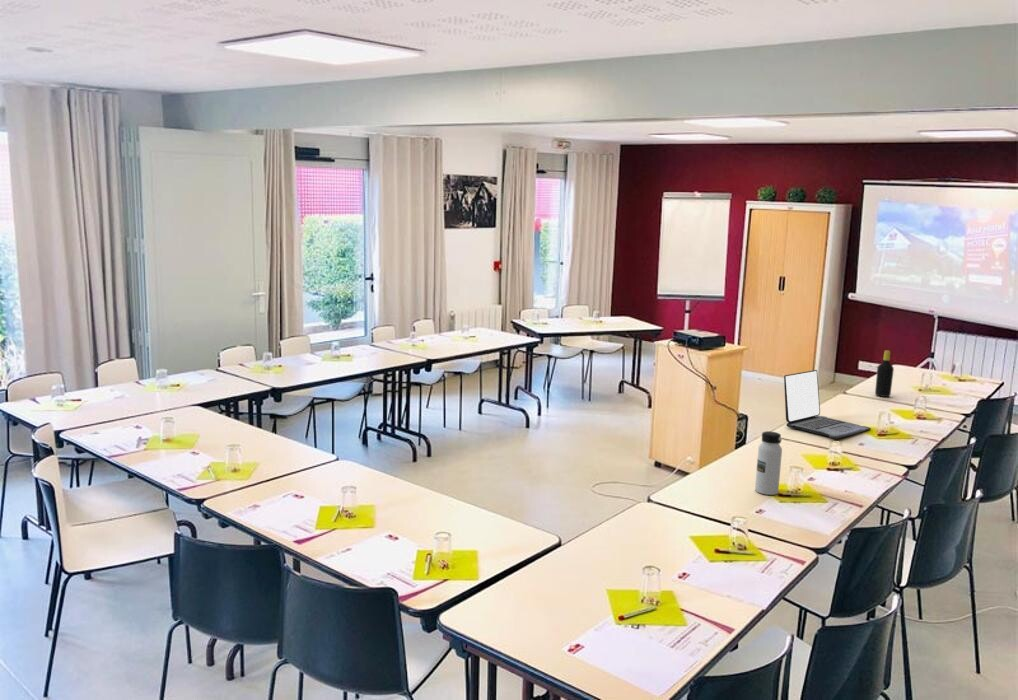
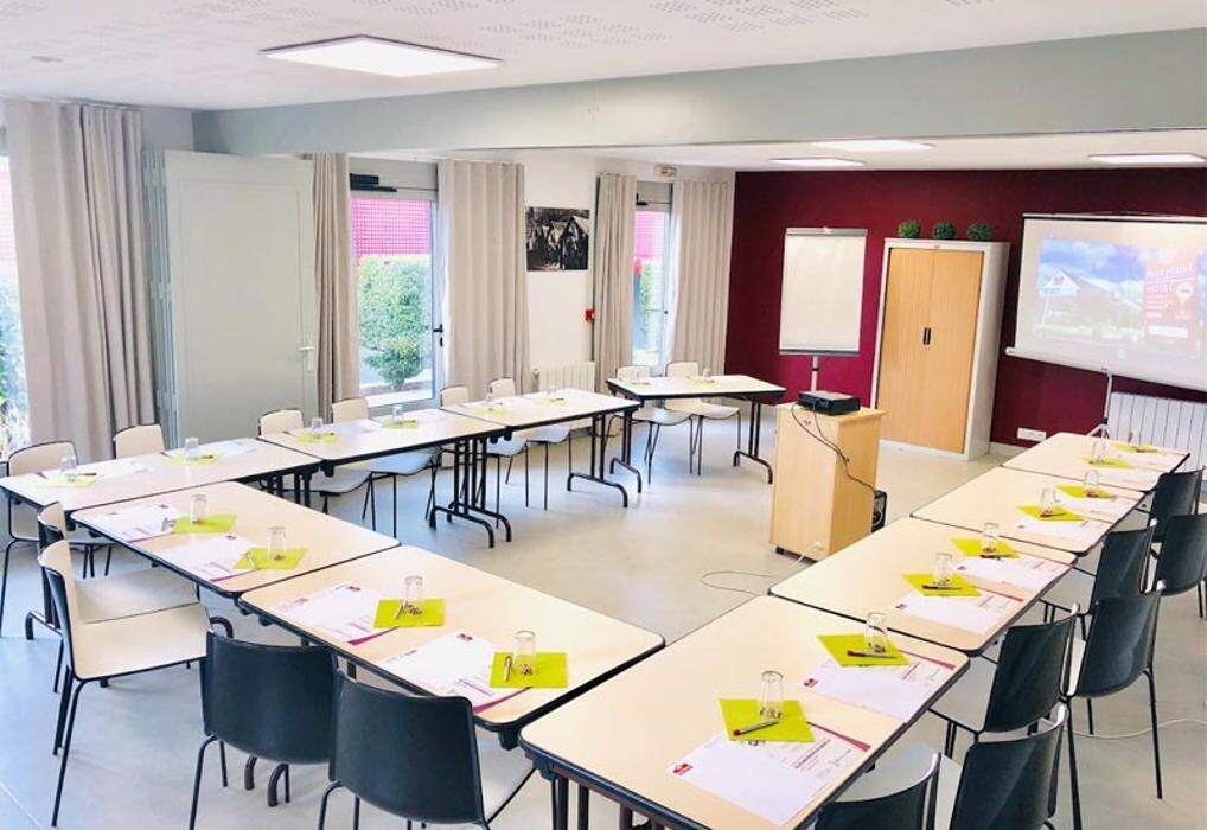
- water bottle [754,430,783,496]
- bottle [874,350,895,398]
- laptop [783,369,872,440]
